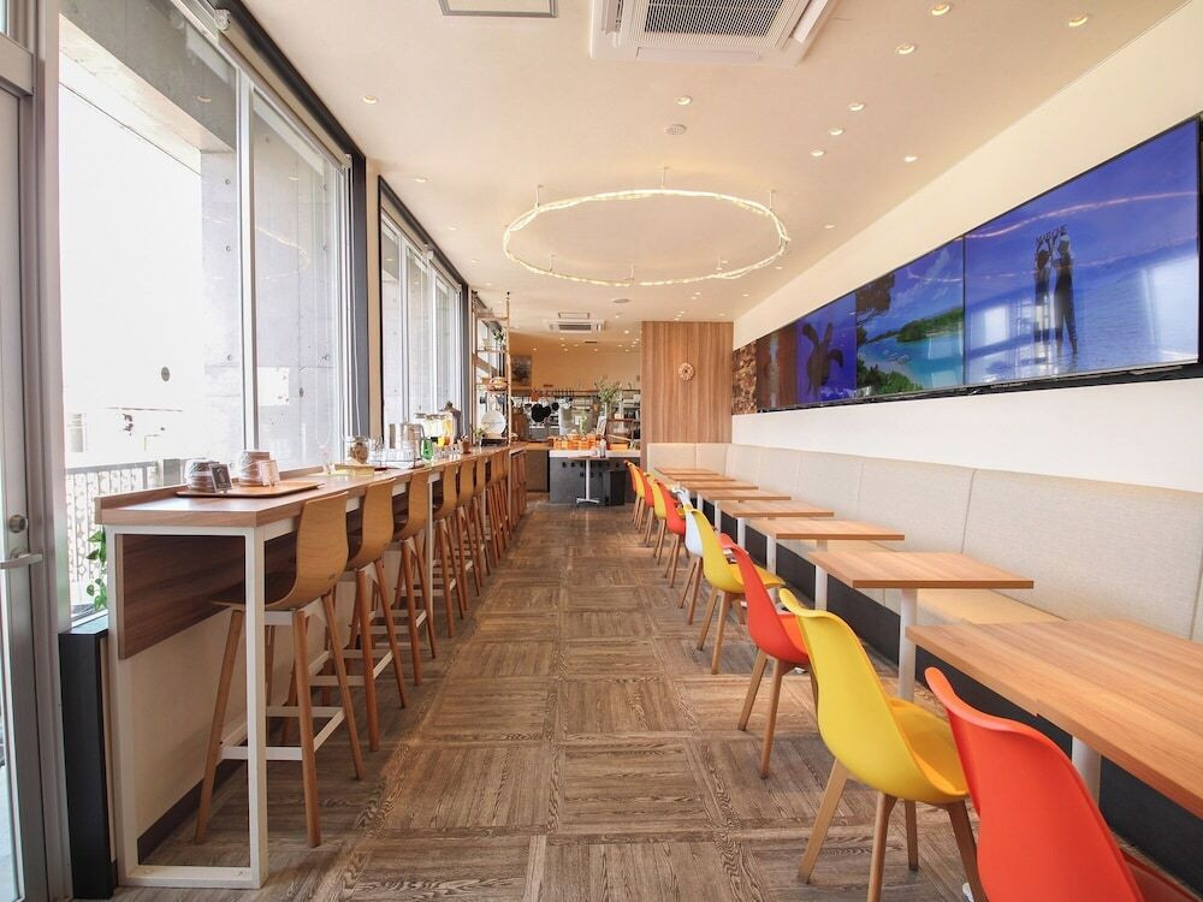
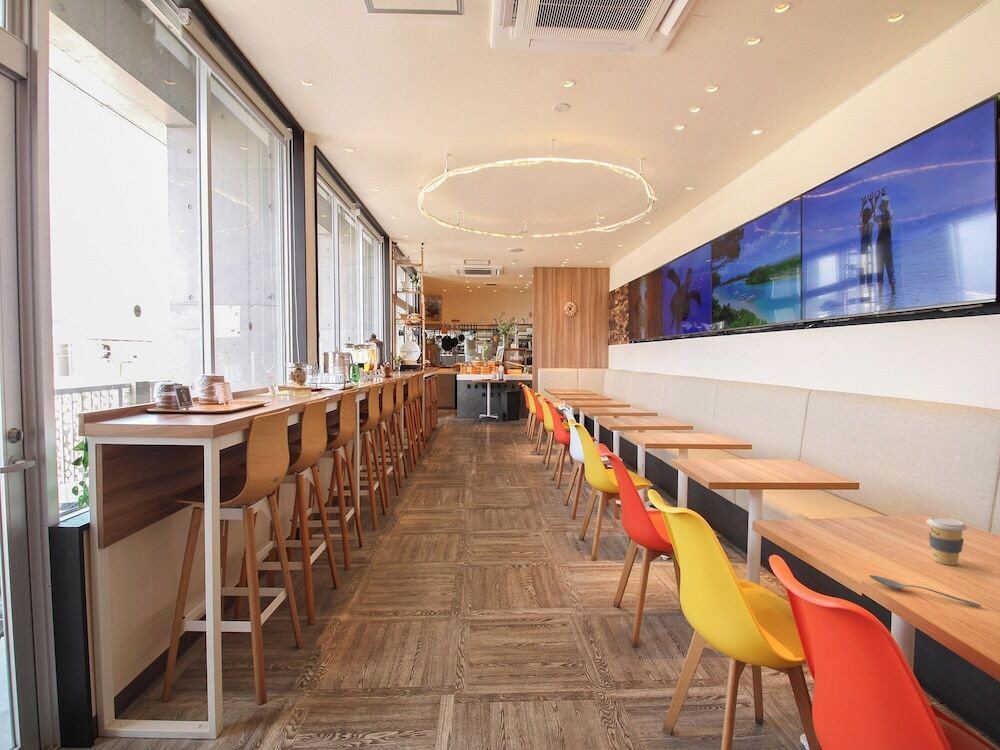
+ coffee cup [926,516,968,566]
+ spoon [868,574,982,607]
